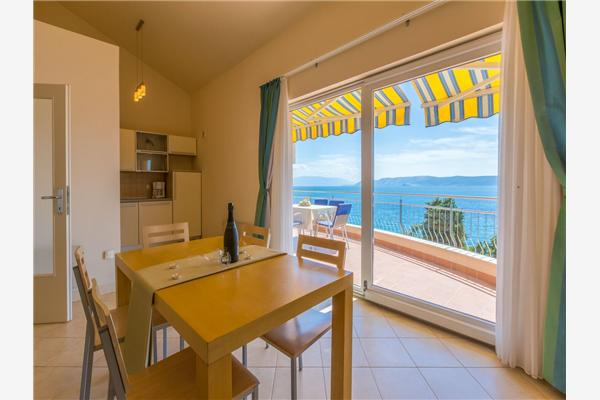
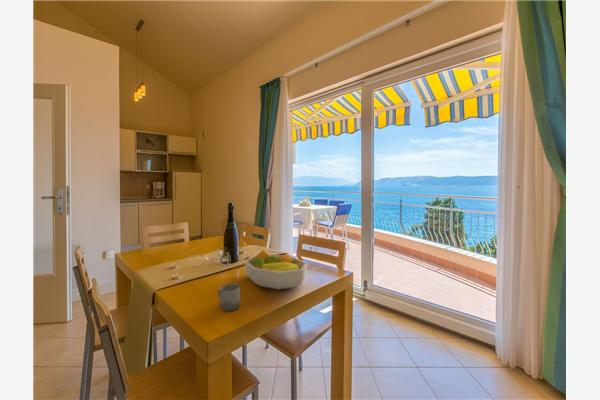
+ cup [217,283,241,312]
+ fruit bowl [244,249,308,291]
